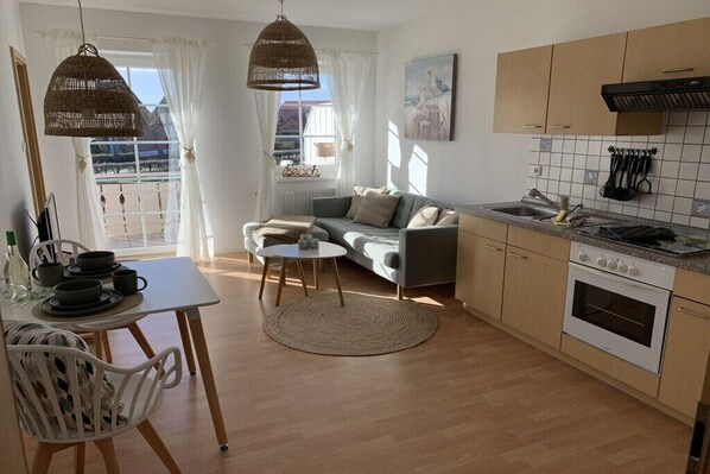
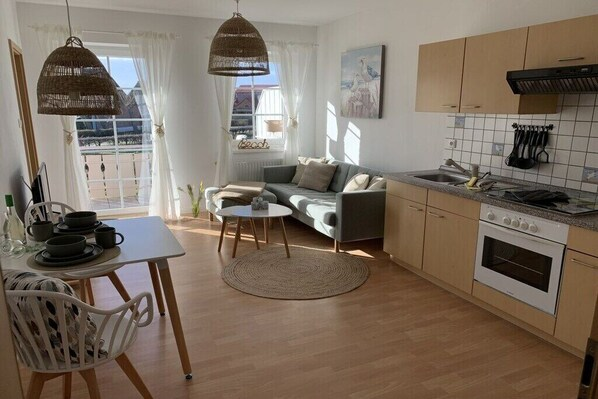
+ decorative plant [176,180,206,220]
